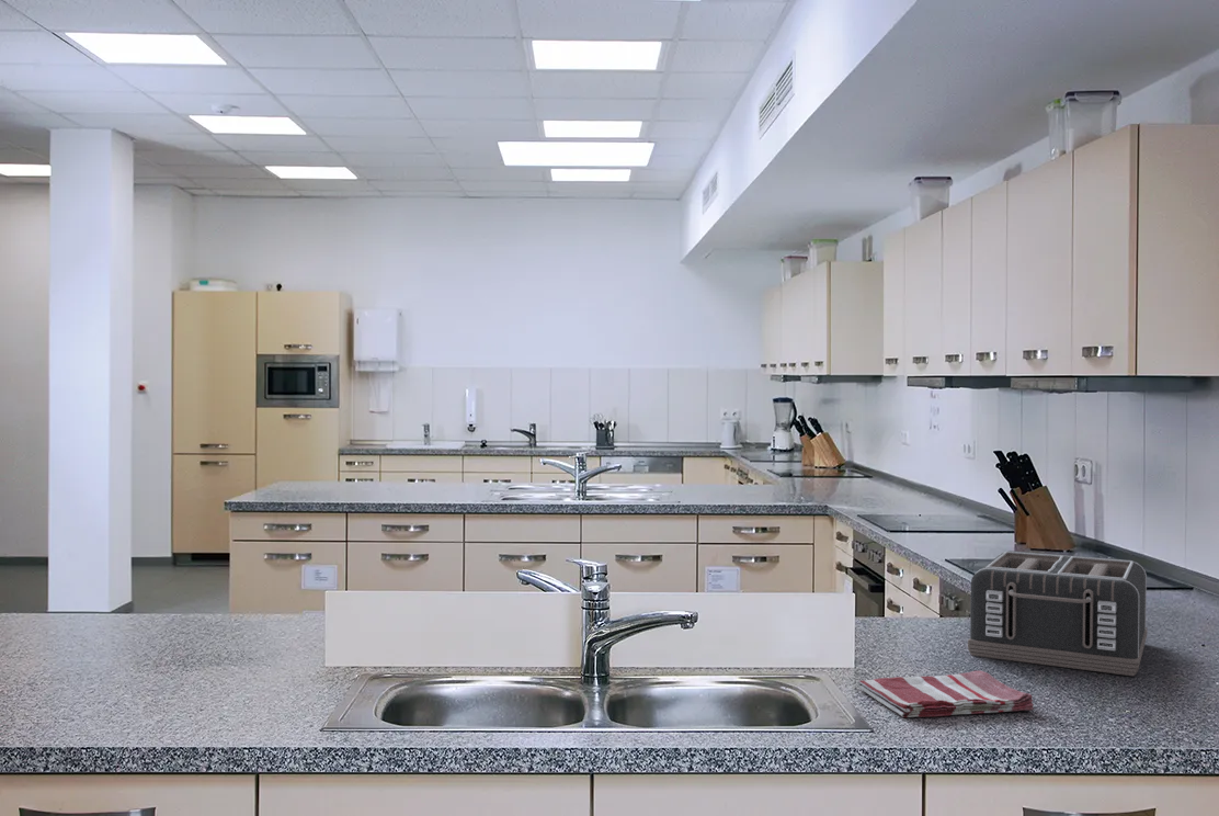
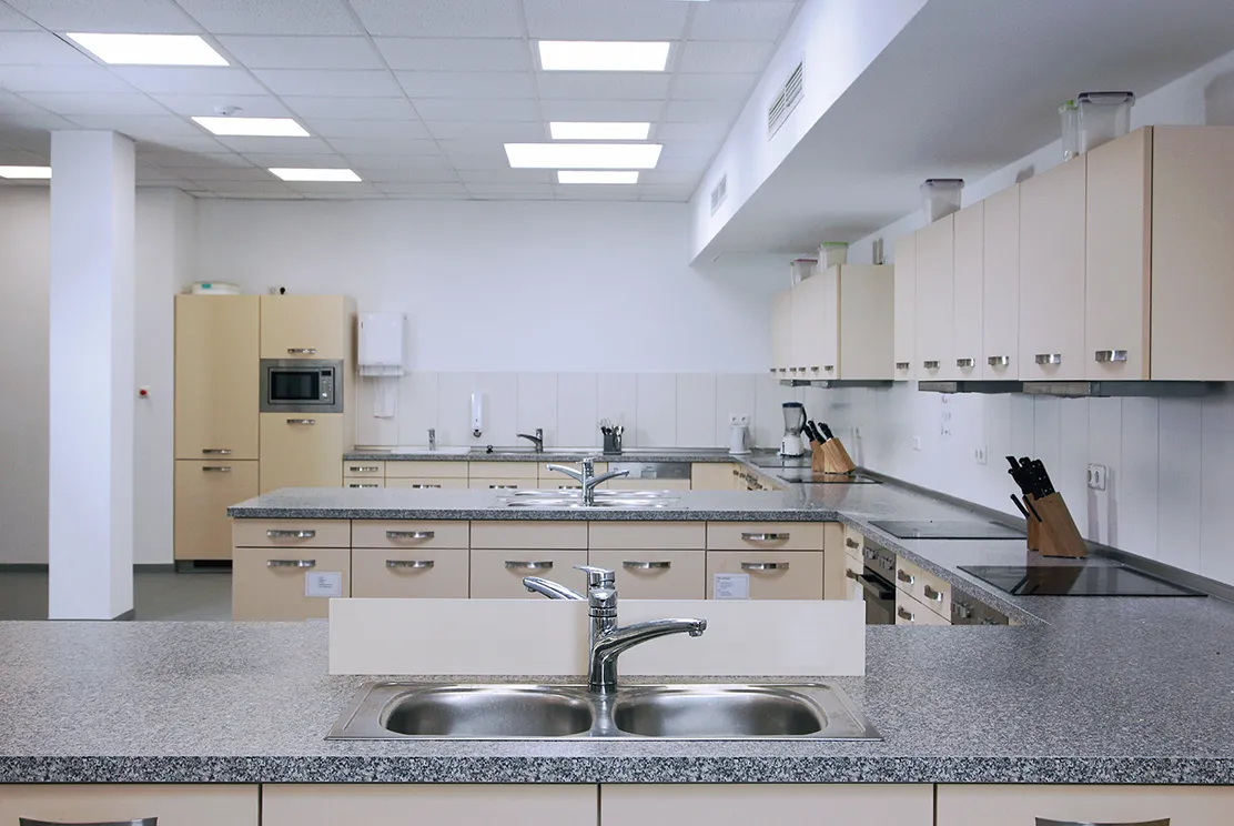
- dish towel [856,670,1035,718]
- toaster [967,549,1149,677]
